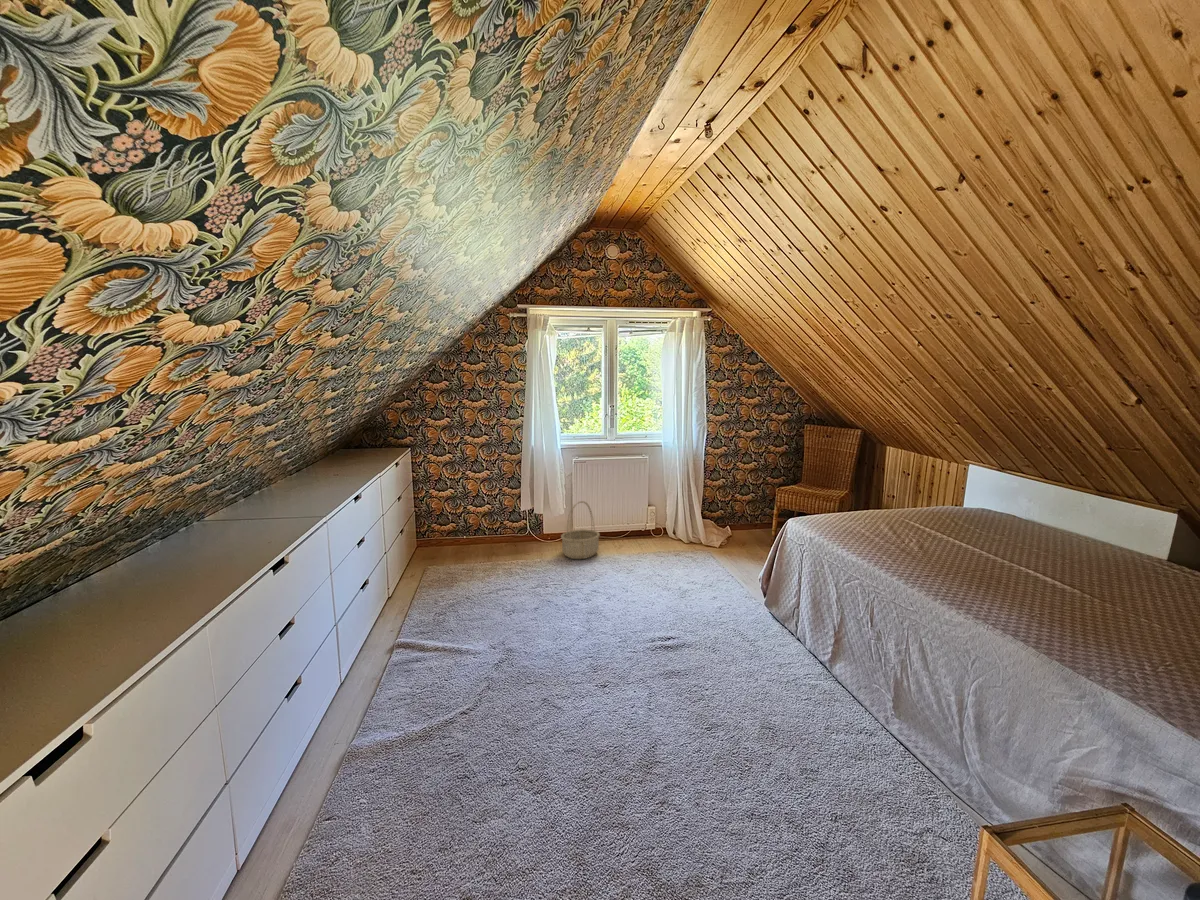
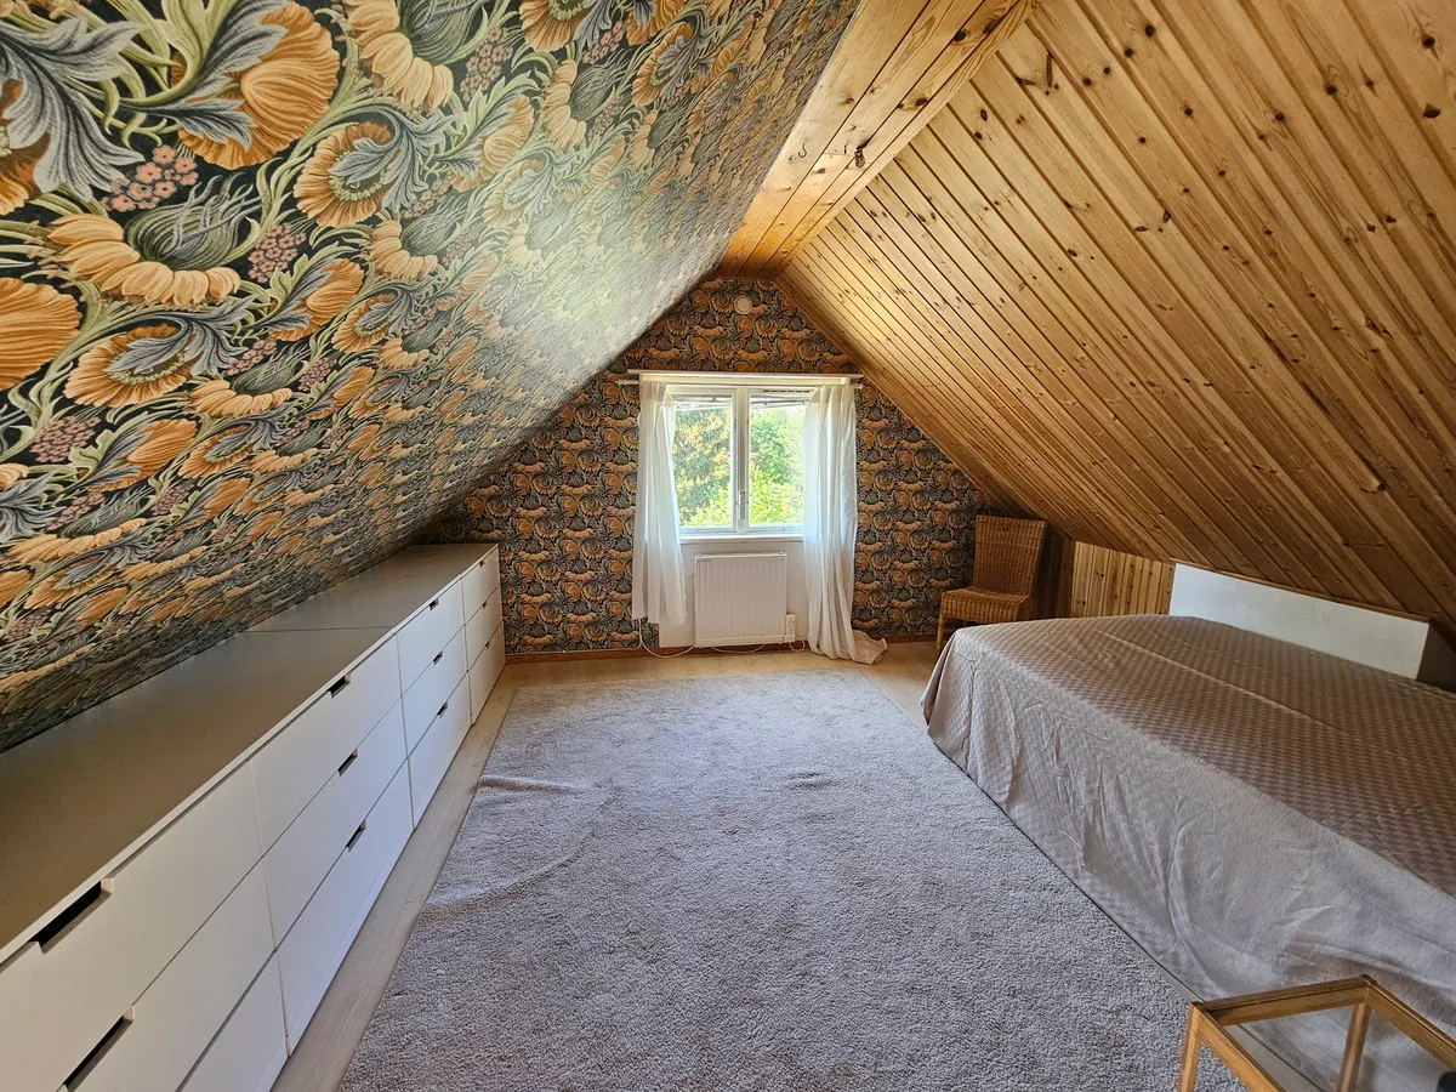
- basket [560,500,601,560]
